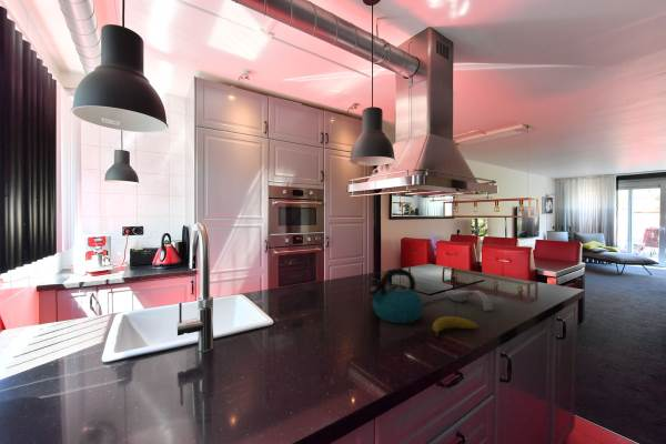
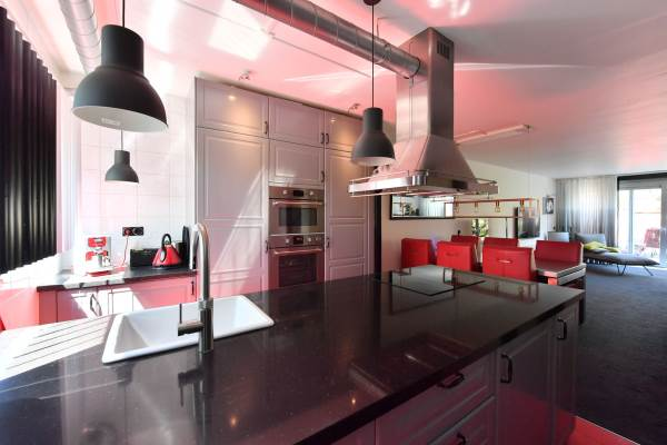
- spoon rest [444,289,494,312]
- fruit [431,315,480,340]
- kettle [367,268,425,324]
